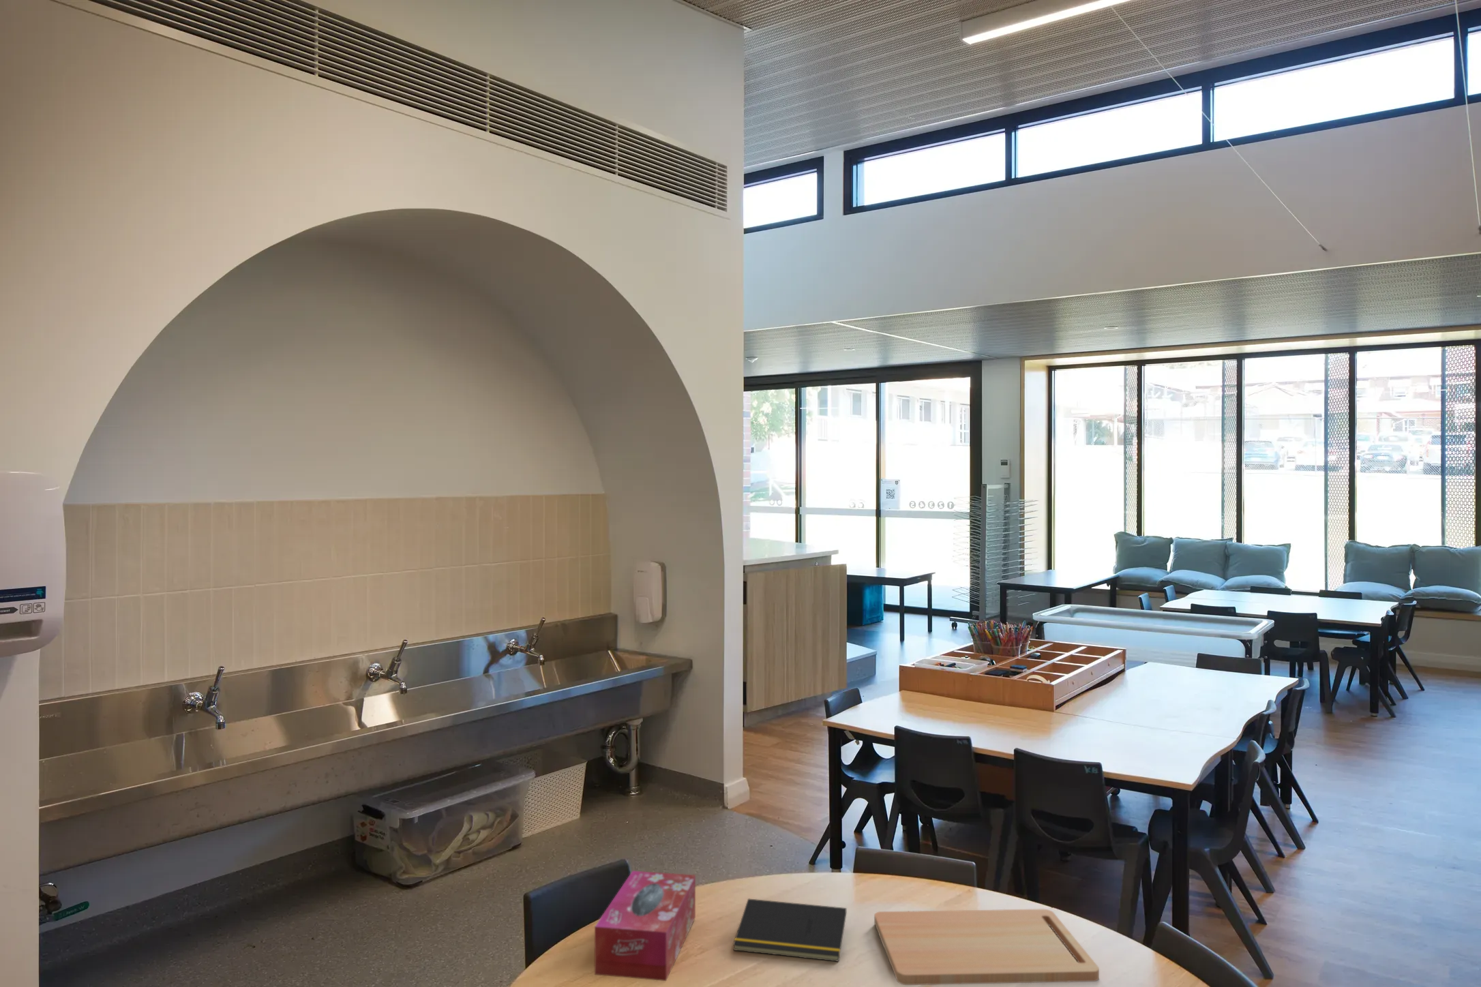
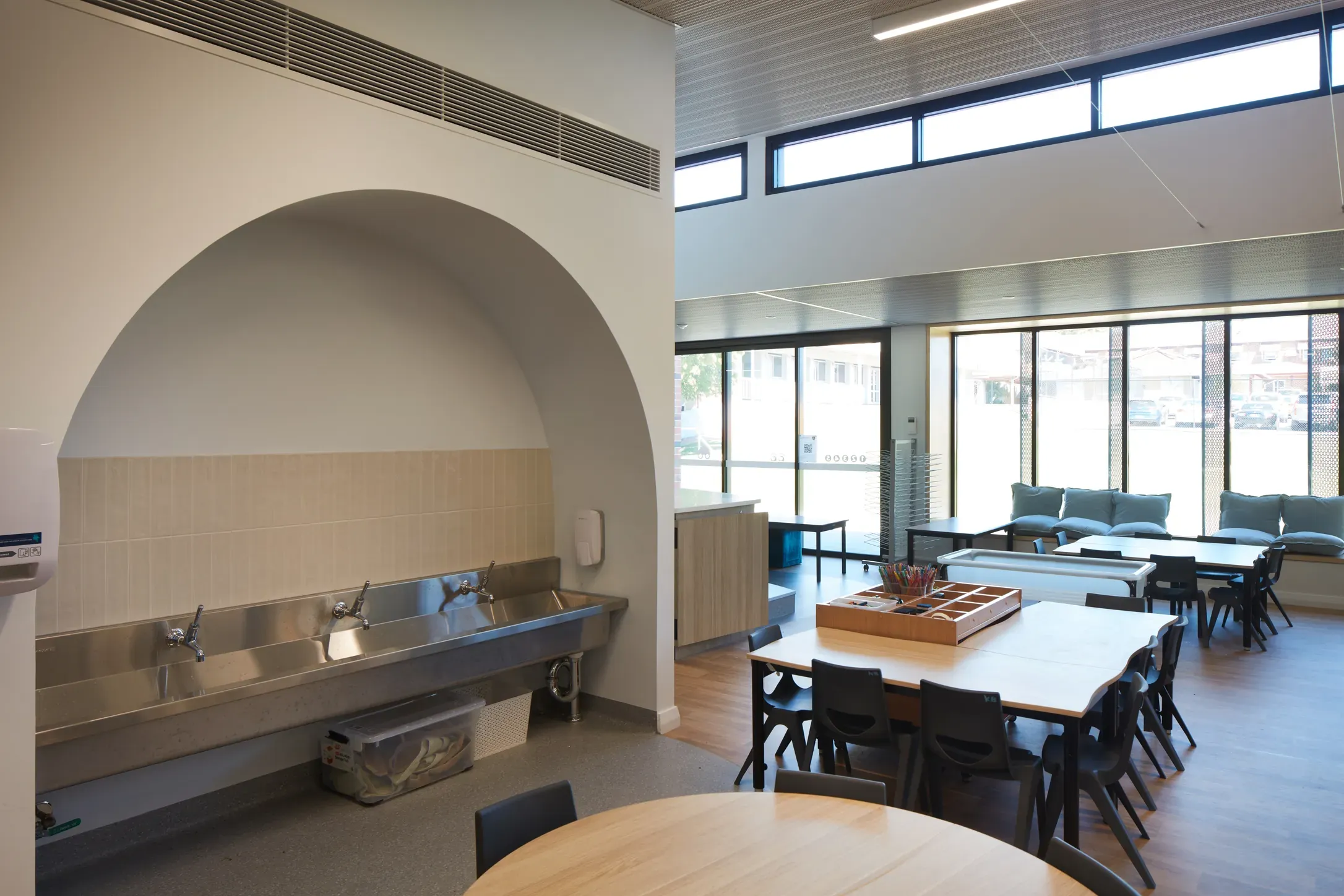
- tissue box [594,870,696,981]
- notepad [733,898,847,963]
- cutting board [874,909,1100,986]
